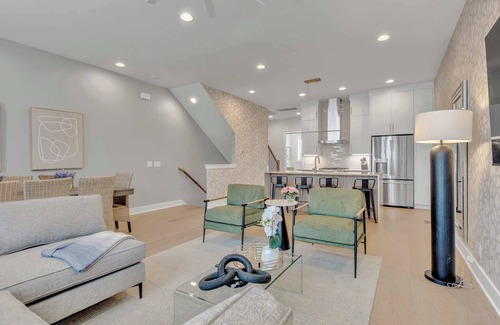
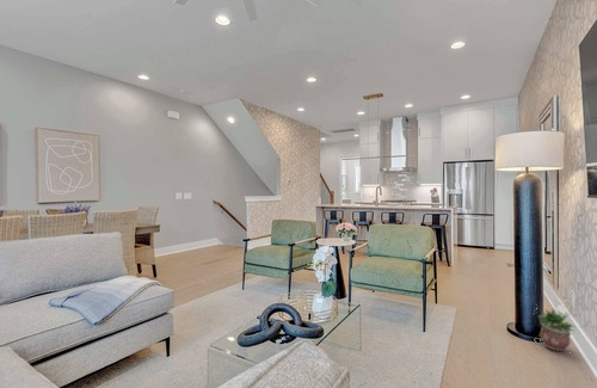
+ potted plant [536,308,577,352]
